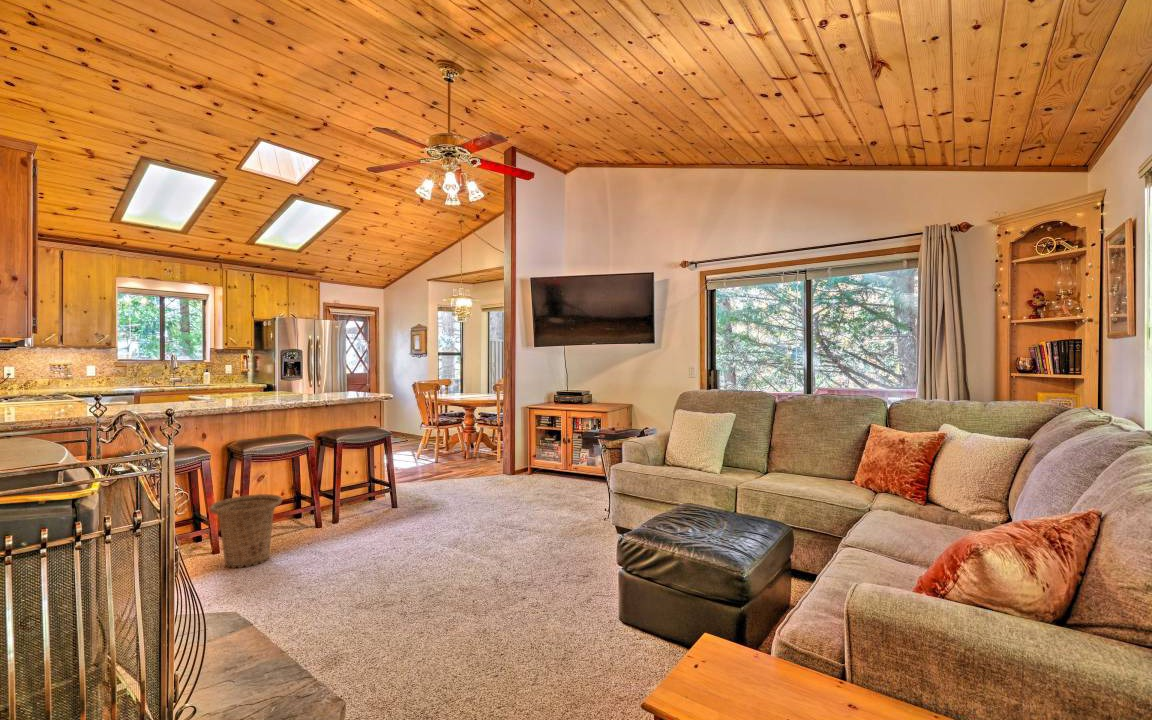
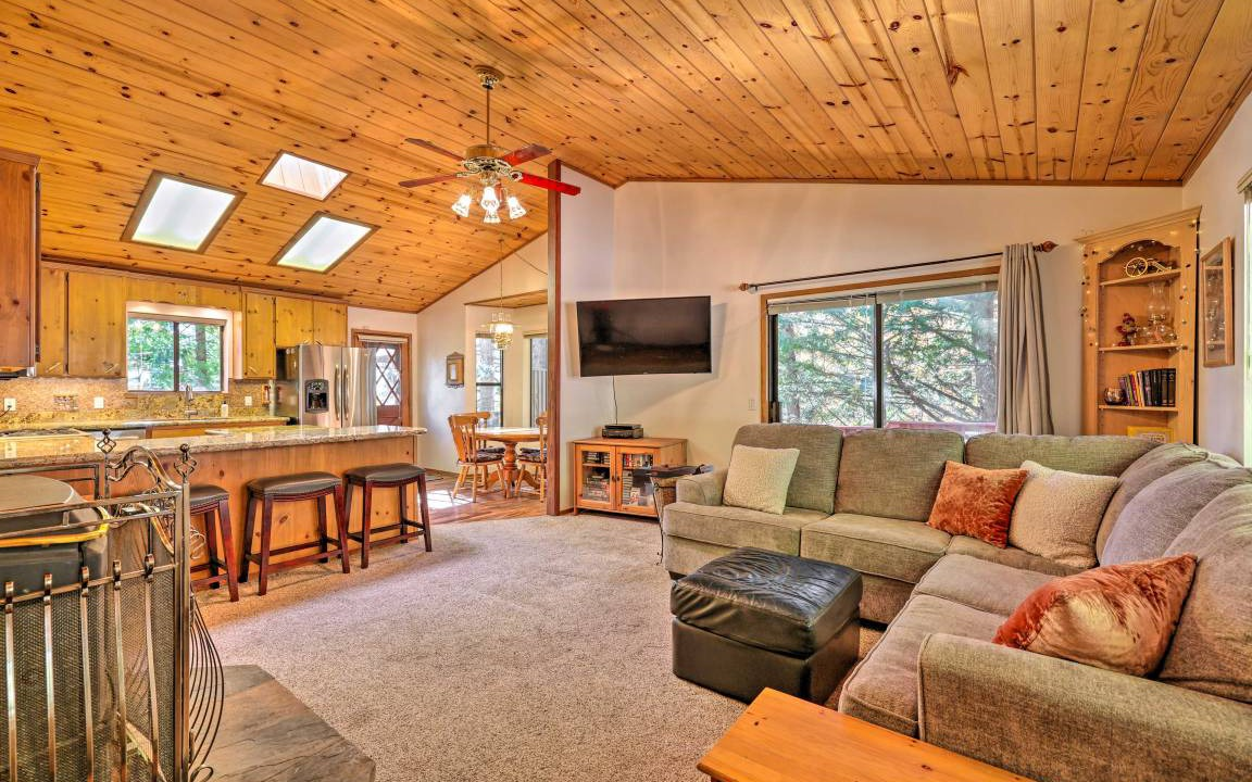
- basket [208,493,283,569]
